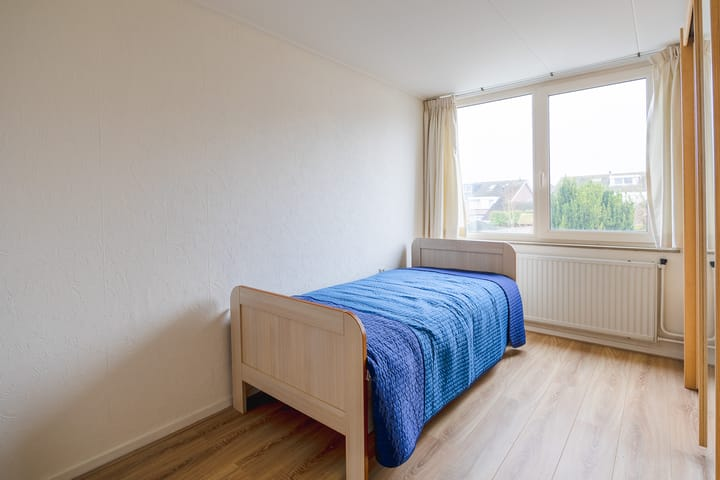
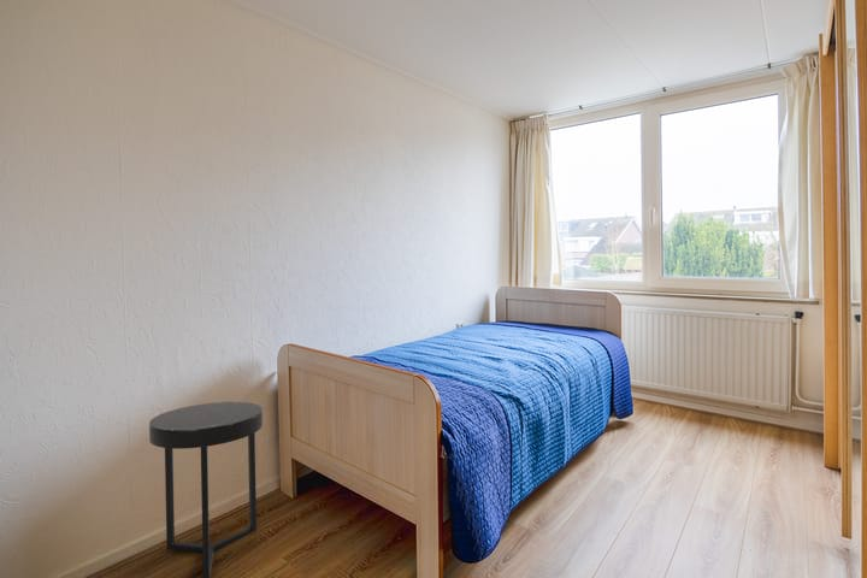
+ side table [148,401,264,578]
